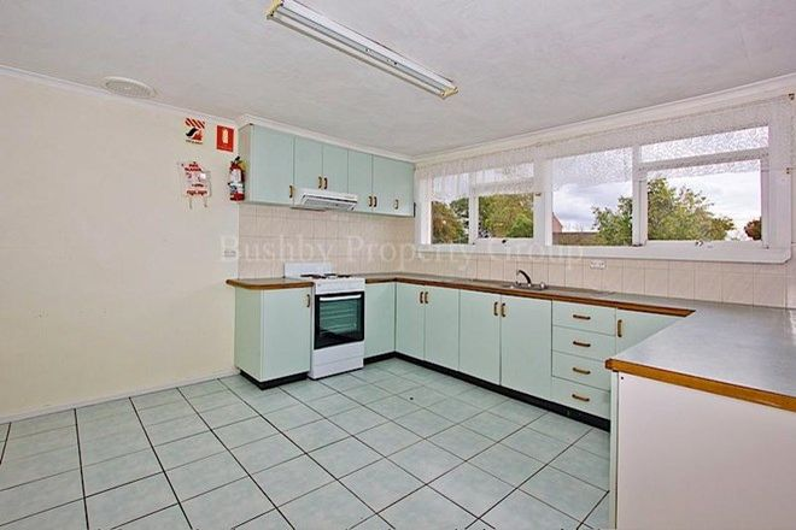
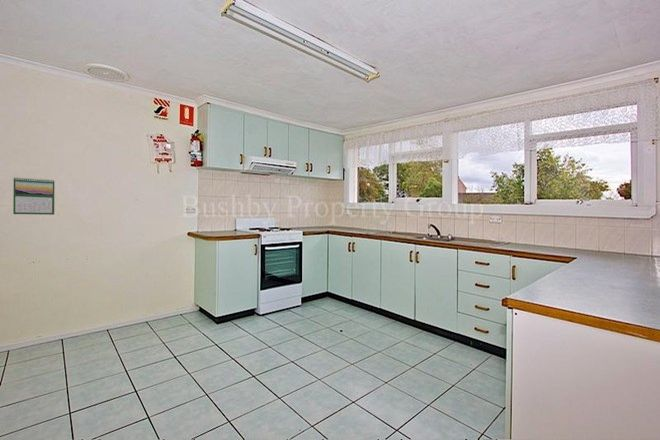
+ calendar [12,176,55,216]
